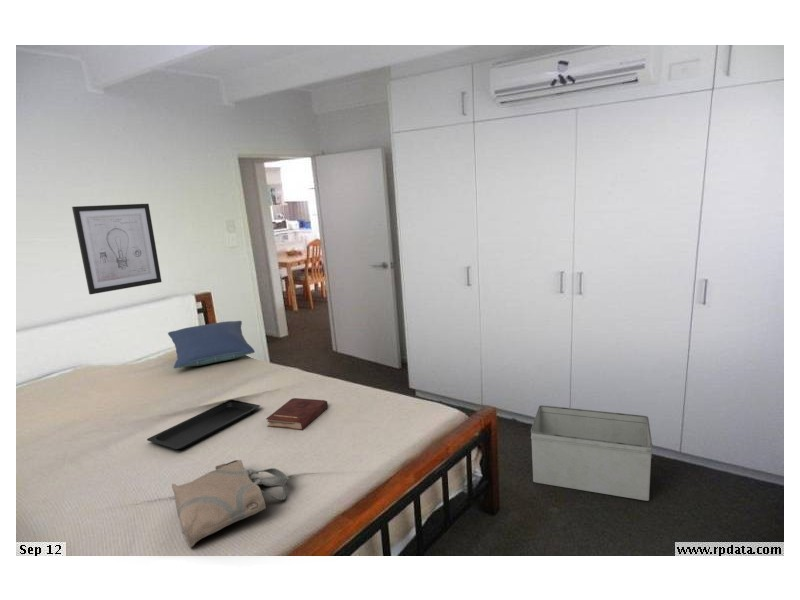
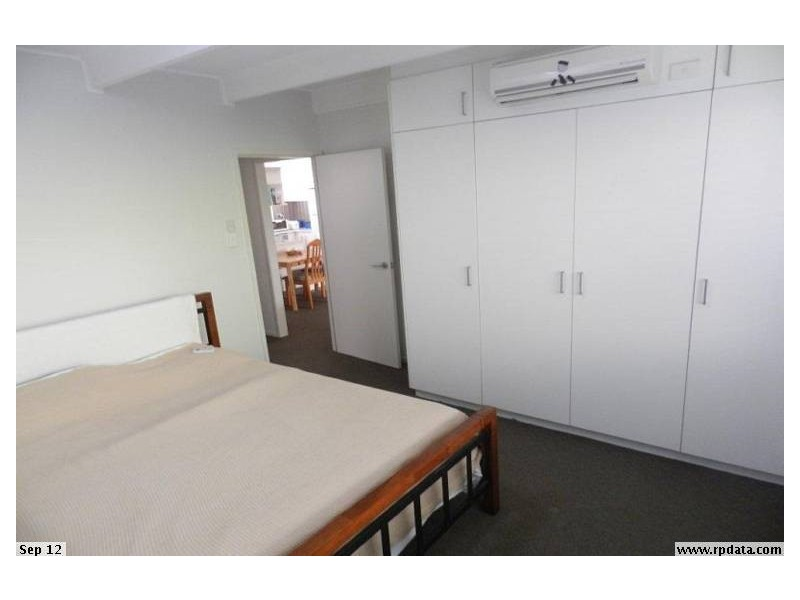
- tote bag [171,459,289,549]
- serving tray [146,399,261,450]
- wall art [71,203,163,295]
- pillow [167,320,256,369]
- hardback book [265,397,329,431]
- storage bin [530,404,653,502]
